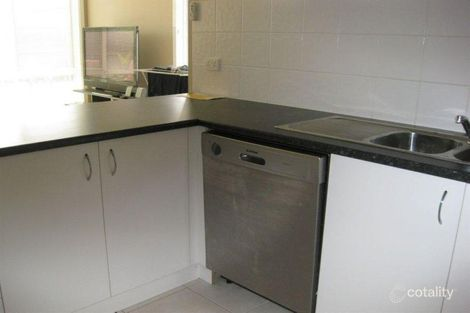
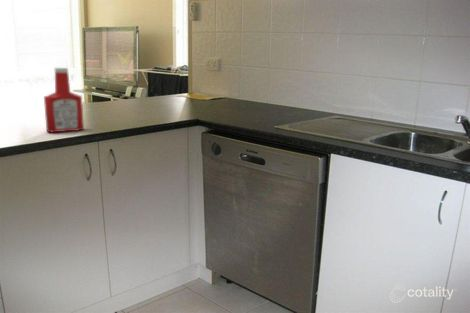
+ soap bottle [43,67,85,134]
